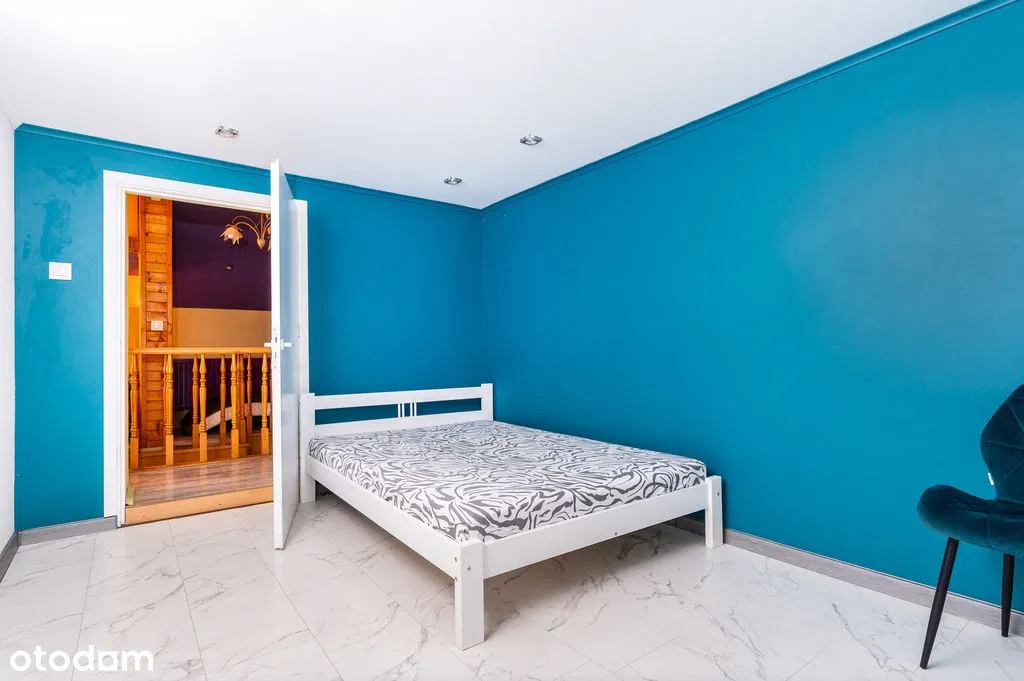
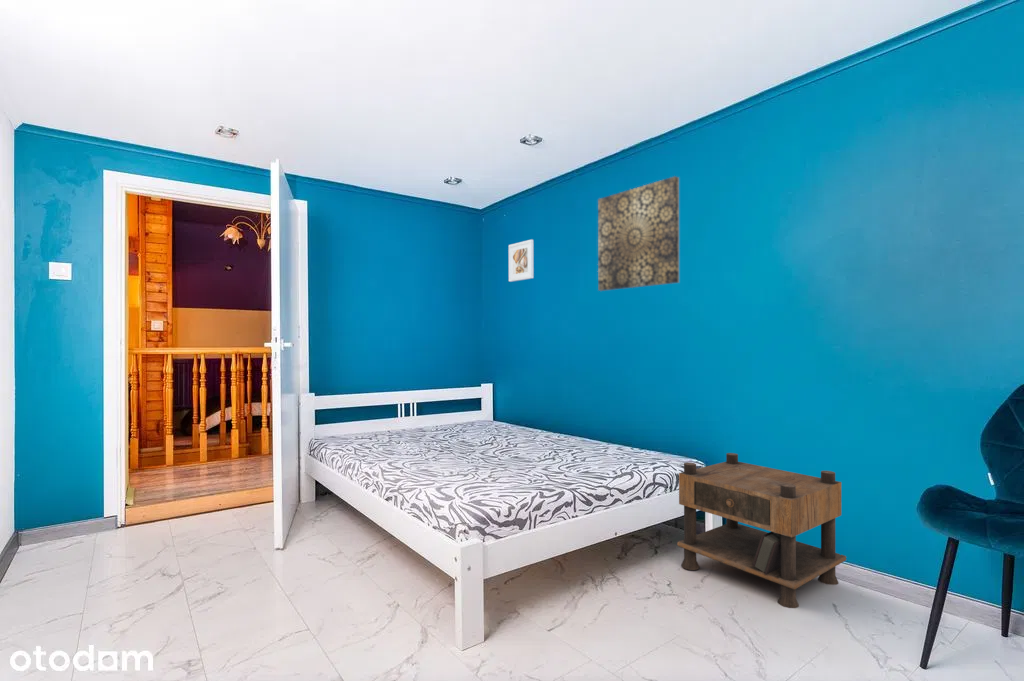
+ wall art [597,175,680,292]
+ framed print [508,239,535,283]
+ nightstand [676,452,847,609]
